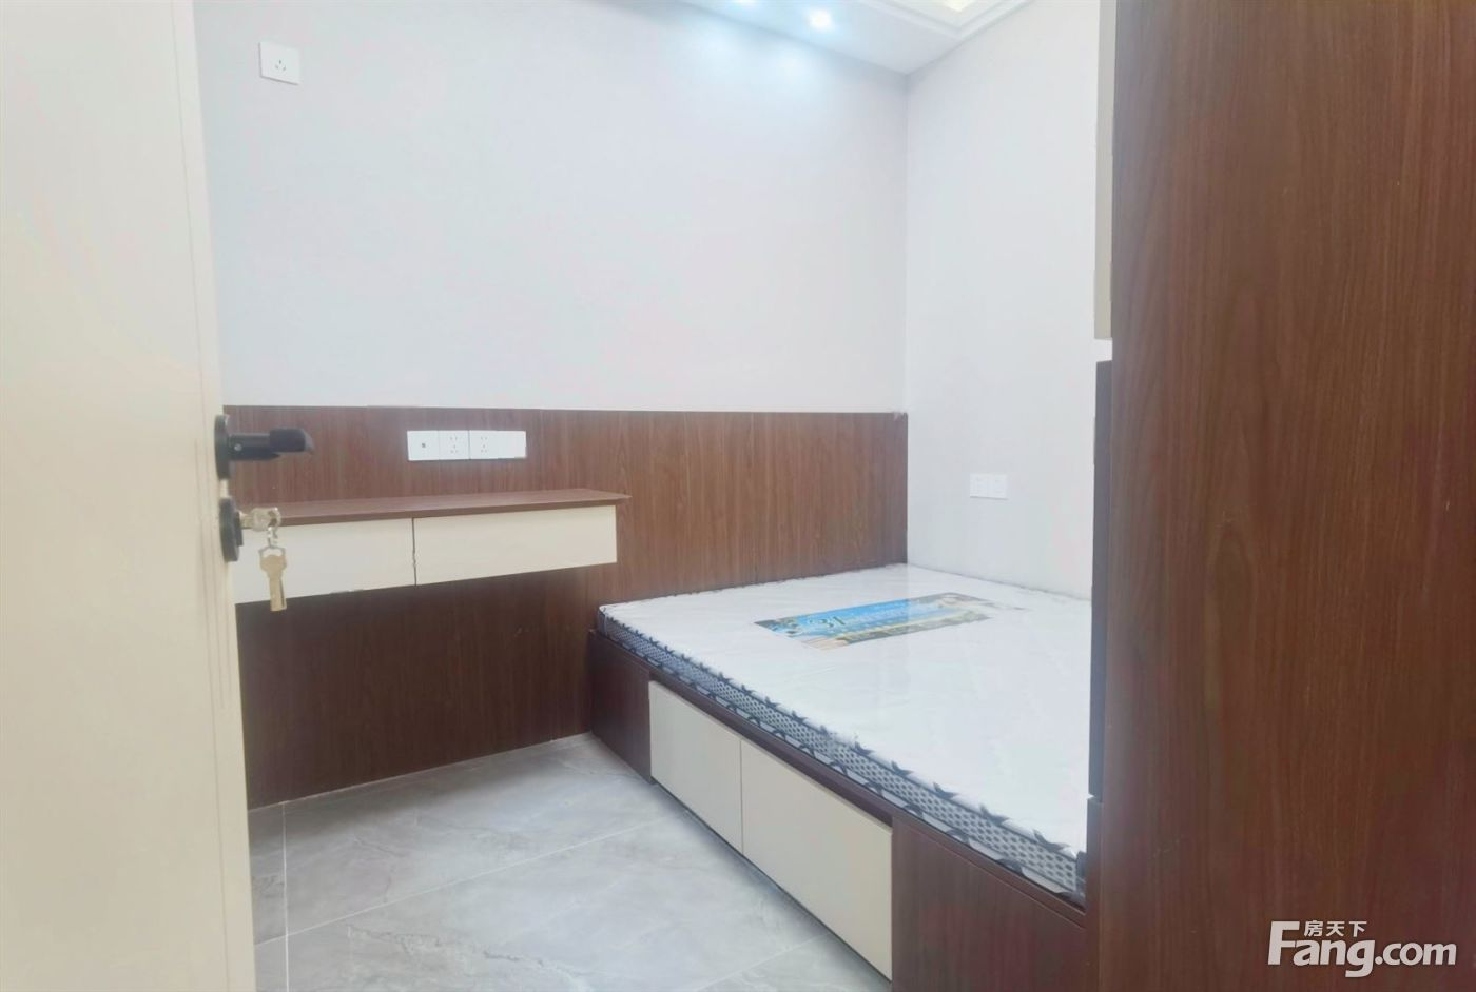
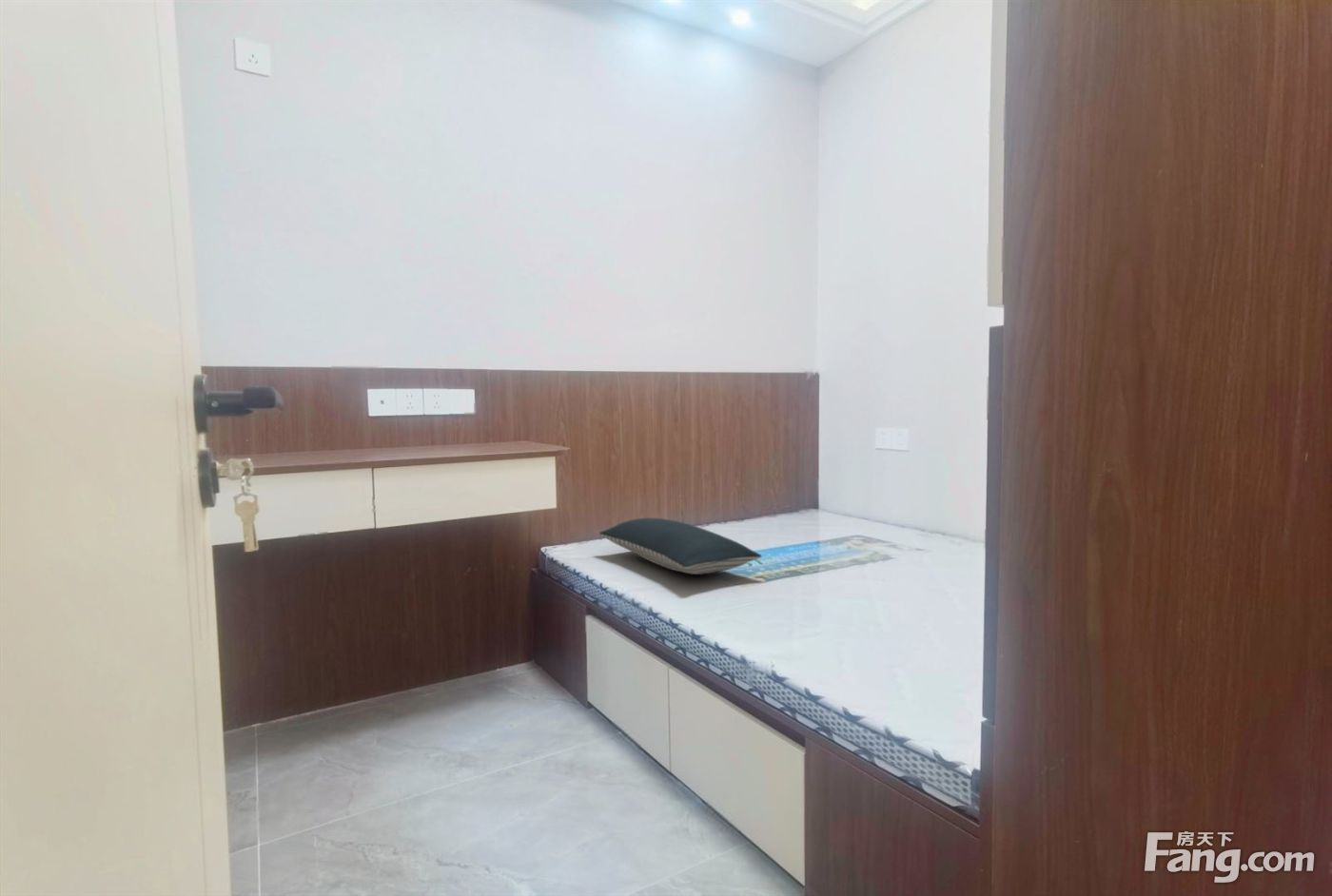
+ pillow [598,517,763,575]
